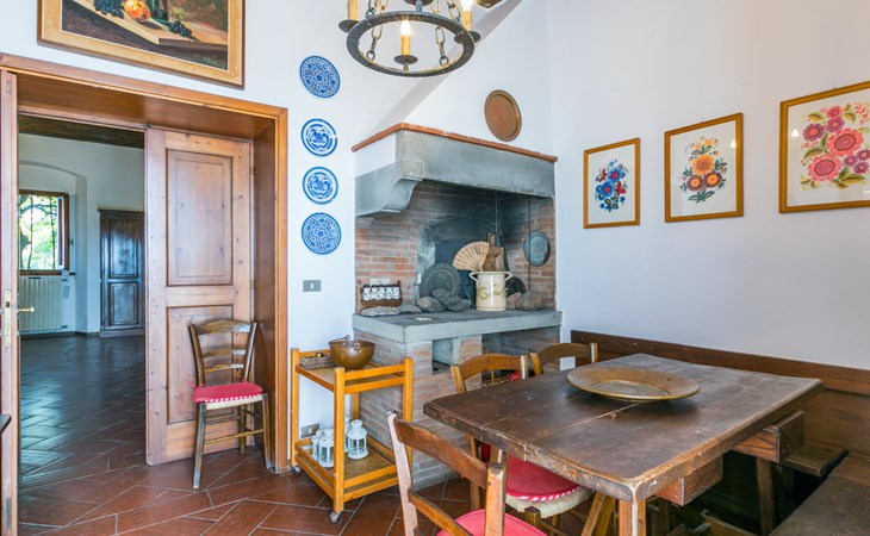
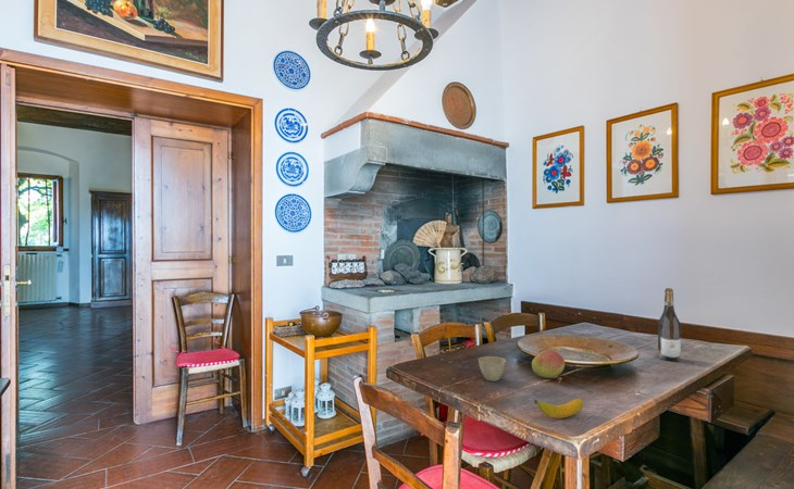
+ fruit [531,349,566,379]
+ banana [533,398,584,419]
+ flower pot [477,355,507,383]
+ wine bottle [657,287,682,362]
